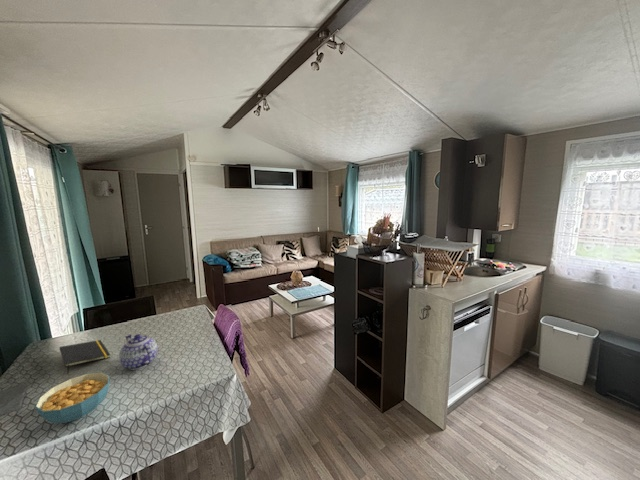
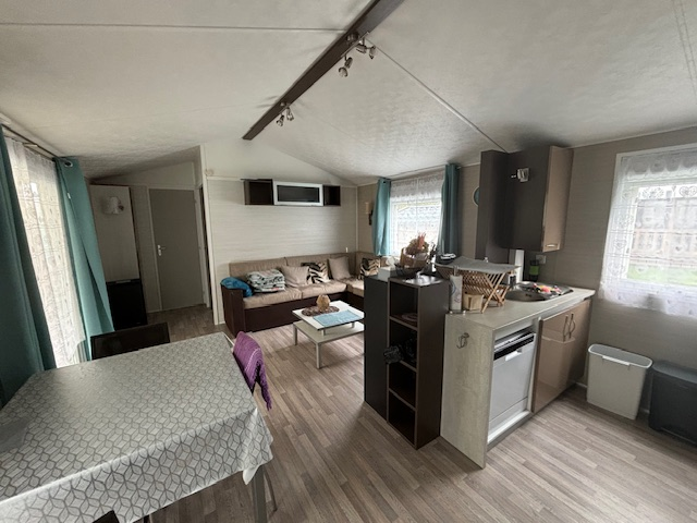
- teapot [118,333,159,371]
- notepad [58,339,111,375]
- cereal bowl [34,371,110,424]
